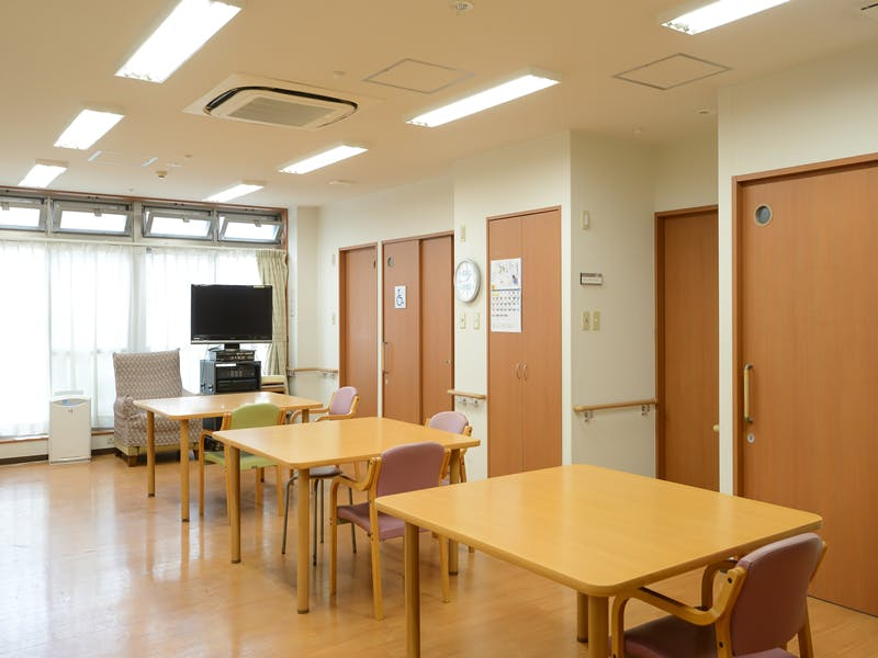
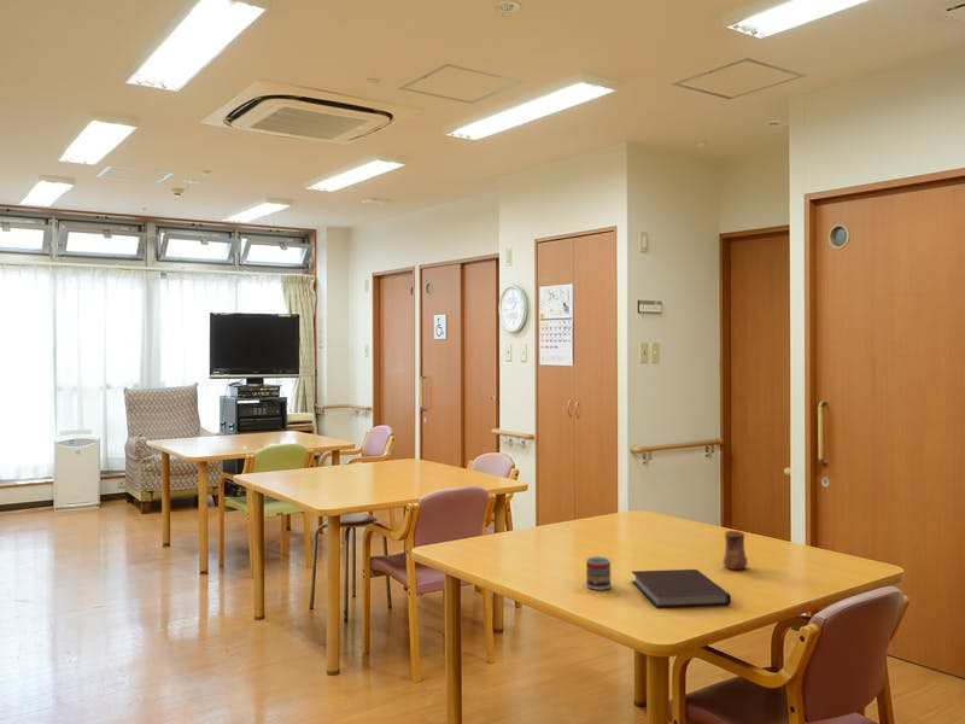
+ cup [585,555,612,591]
+ cup [721,530,749,571]
+ notebook [631,568,732,608]
